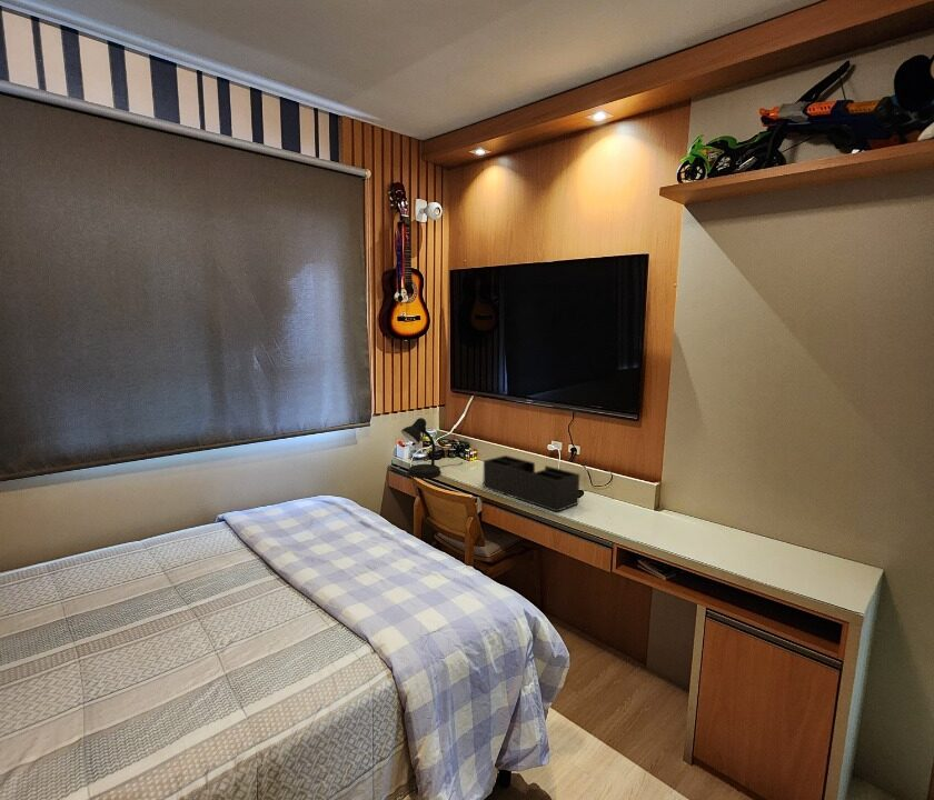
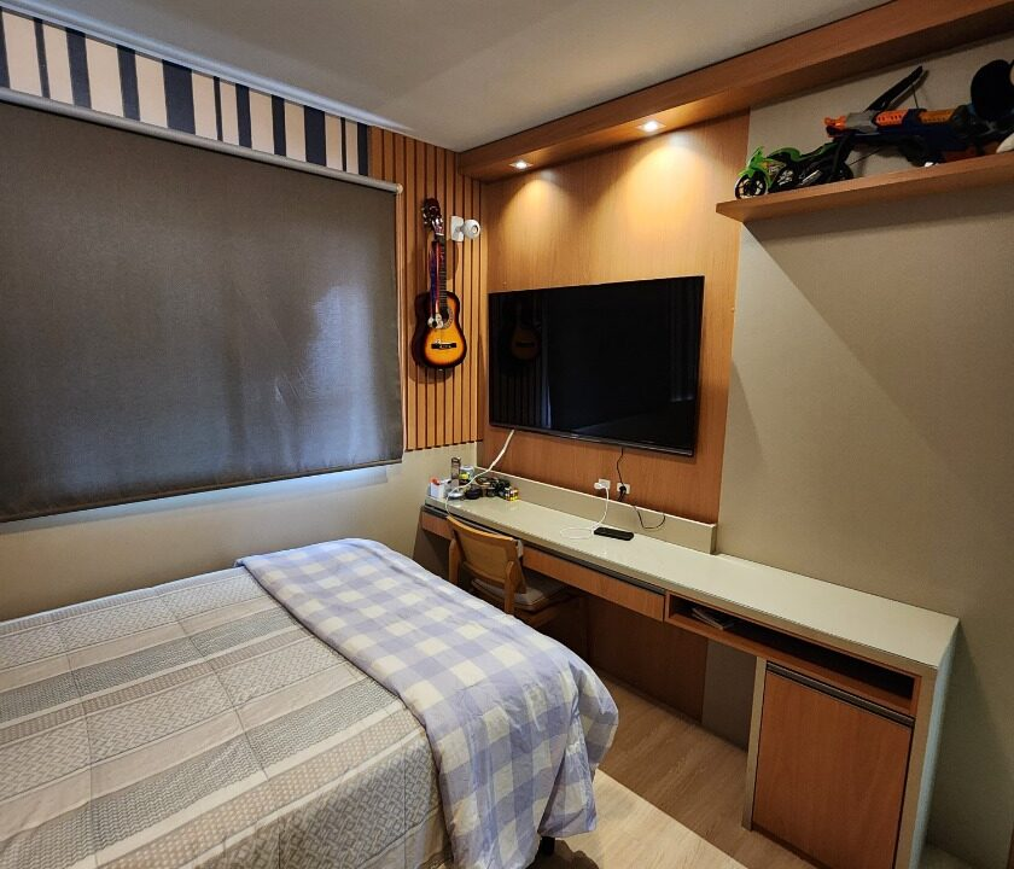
- desk organizer [481,454,580,513]
- desk lamp [400,417,461,479]
